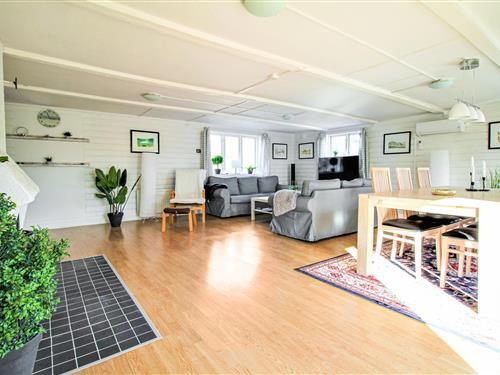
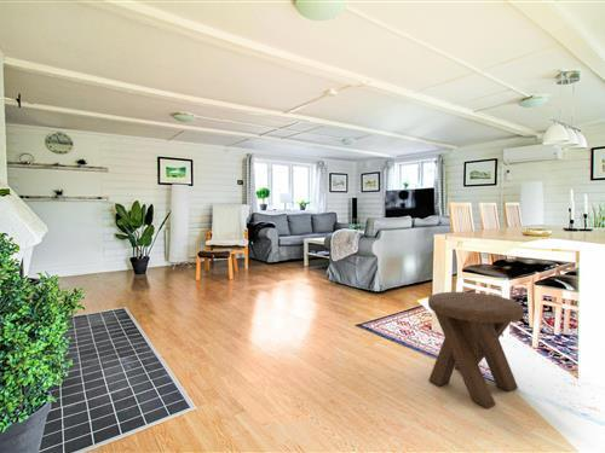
+ music stool [427,291,525,410]
